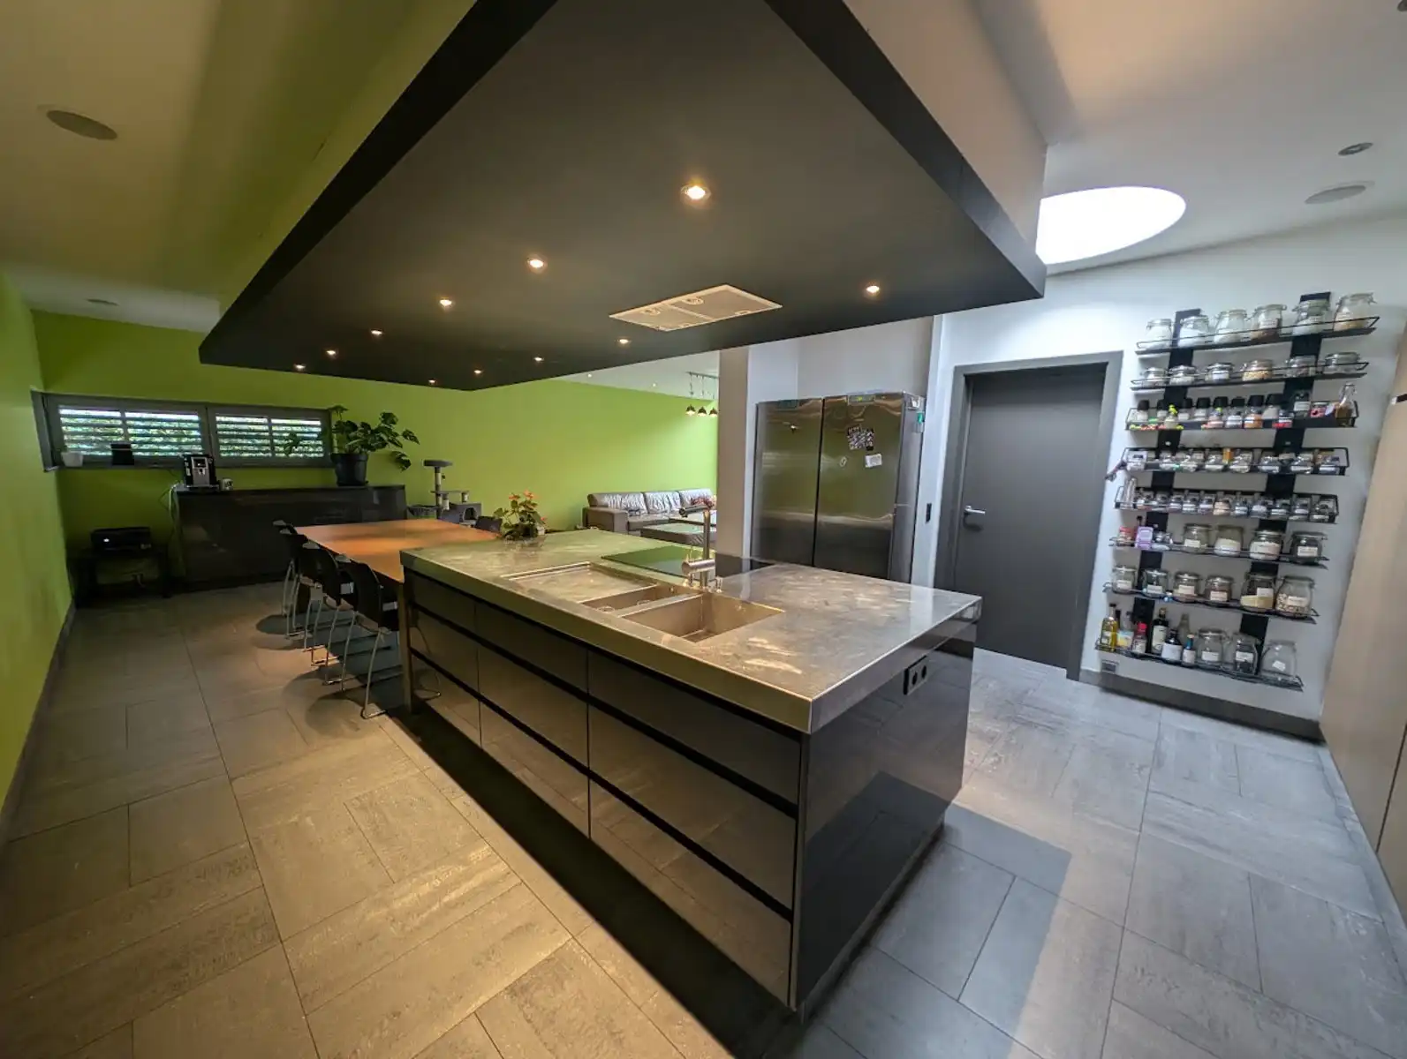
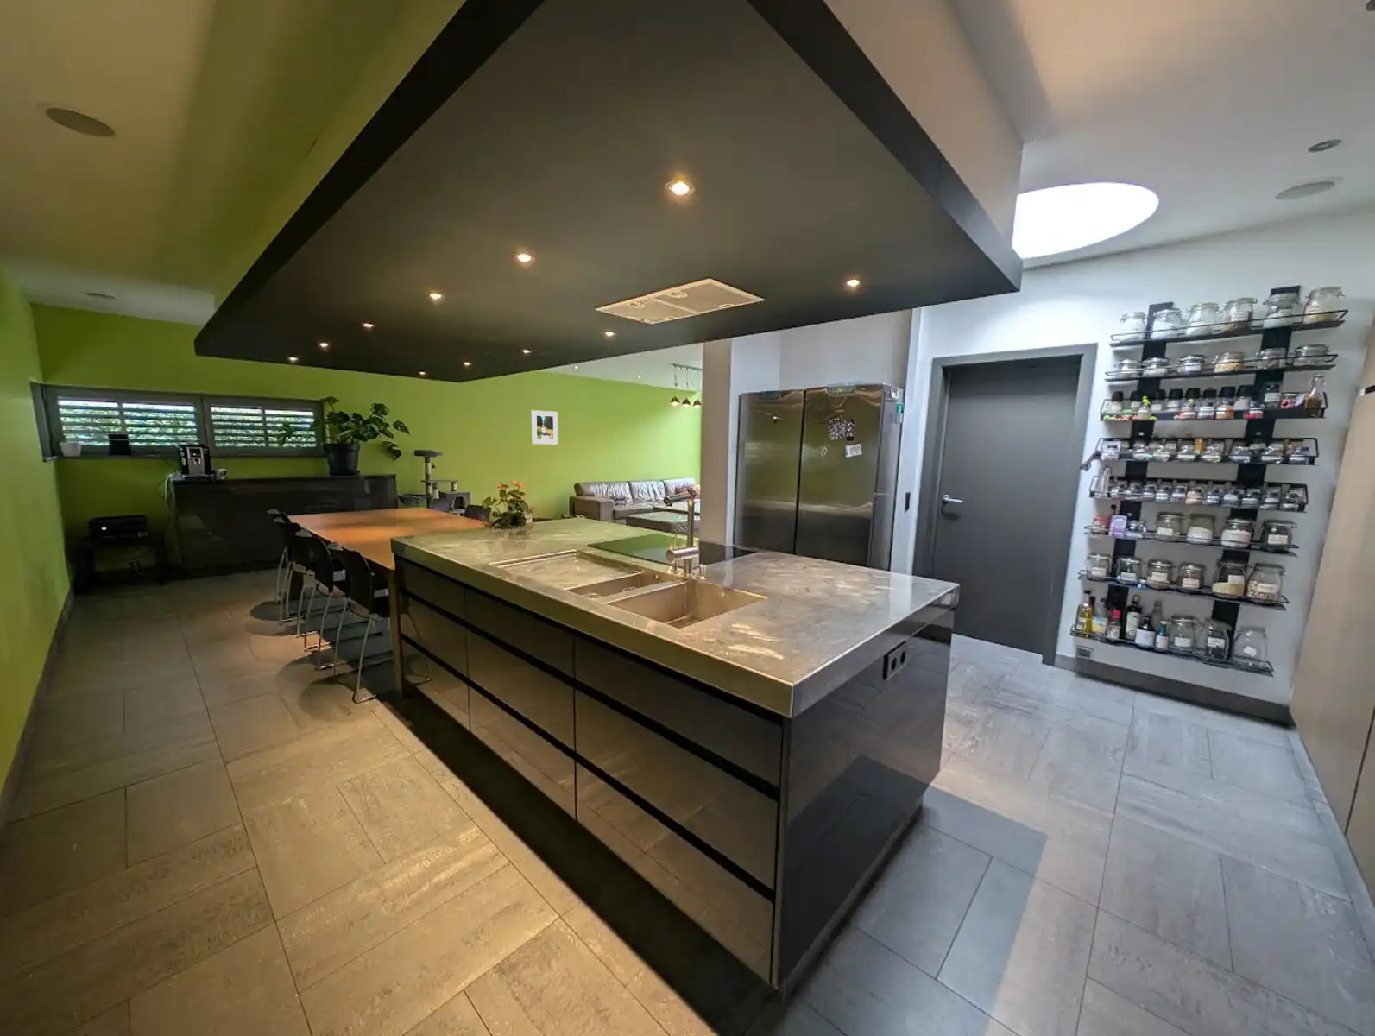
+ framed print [531,409,558,445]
